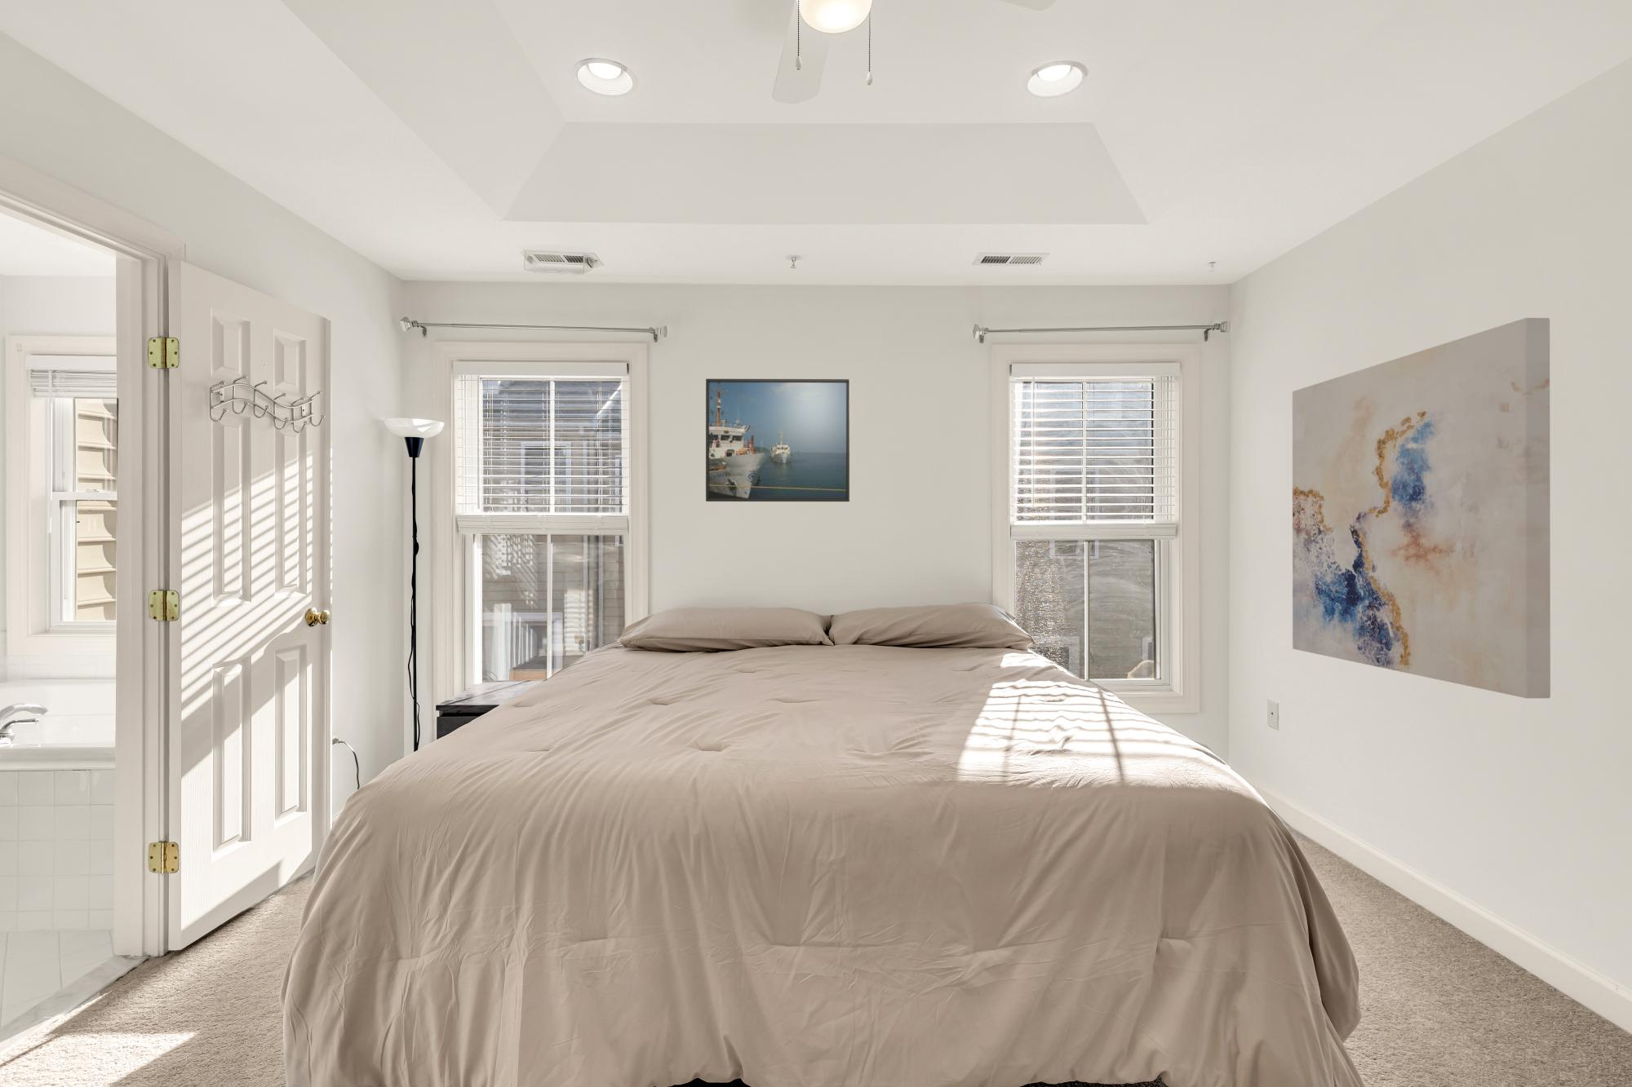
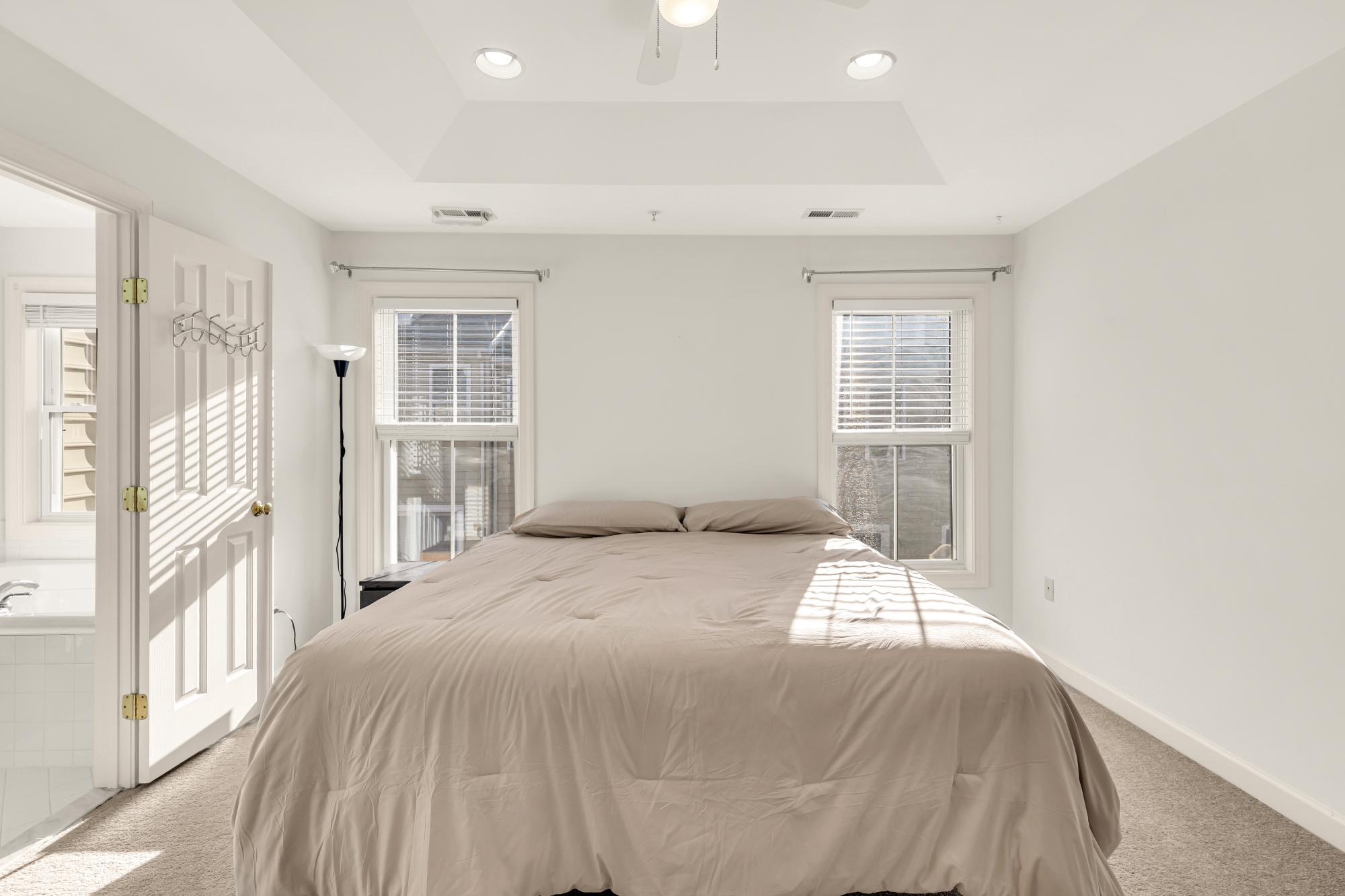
- wall art [1292,317,1551,699]
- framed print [705,379,851,502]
